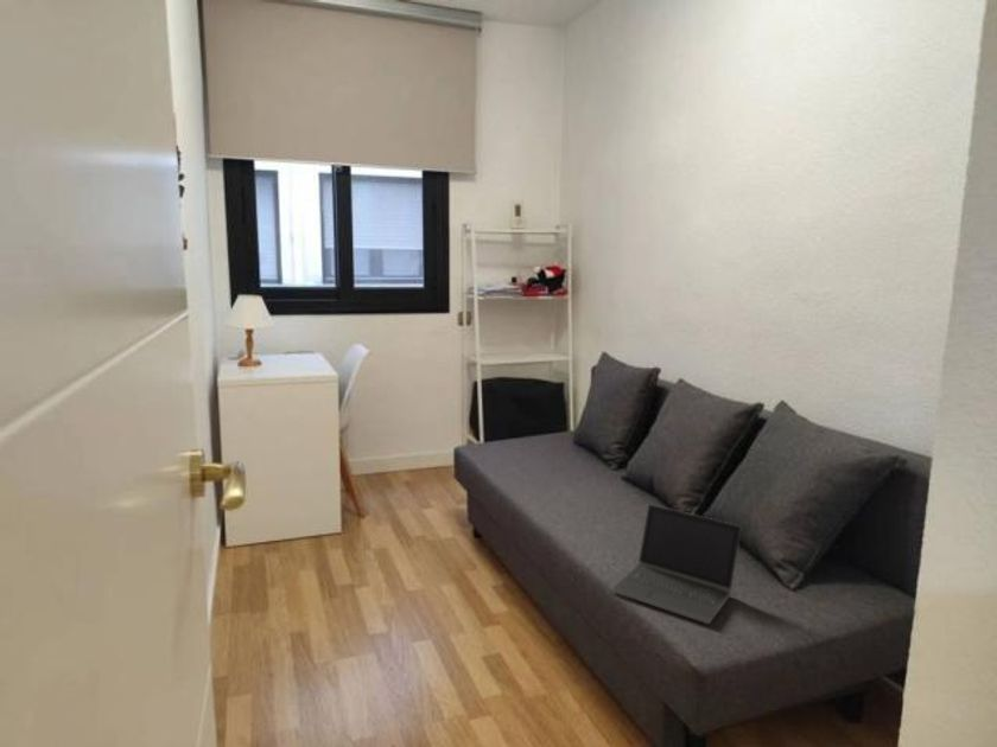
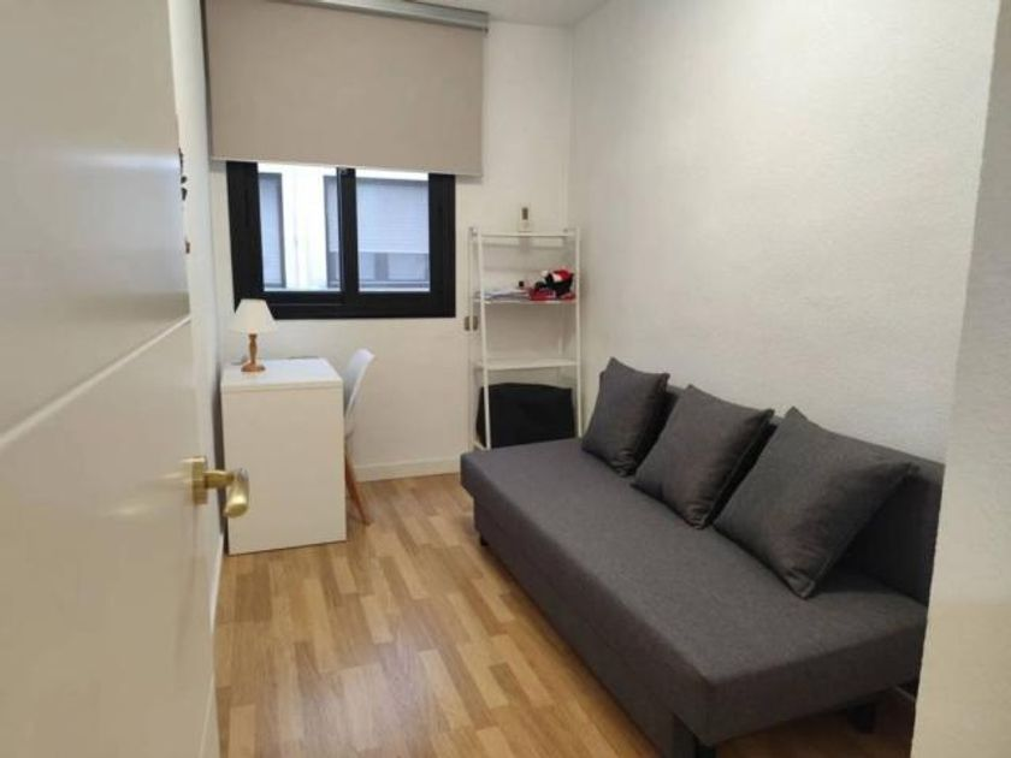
- laptop computer [610,503,743,626]
